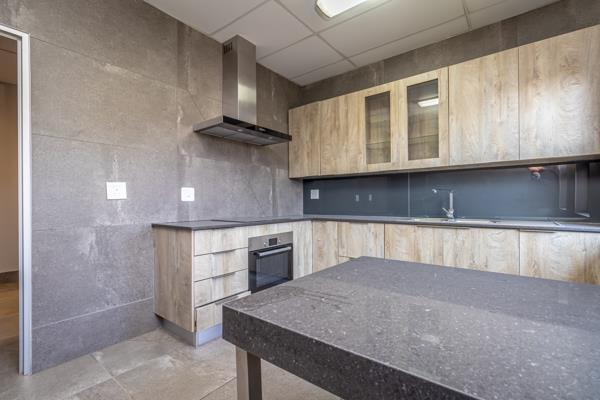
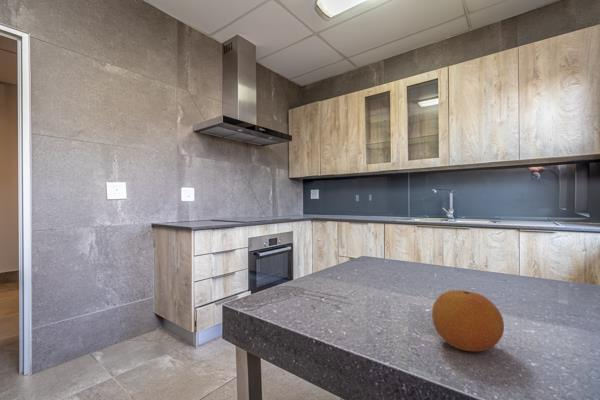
+ fruit [431,289,505,352]
